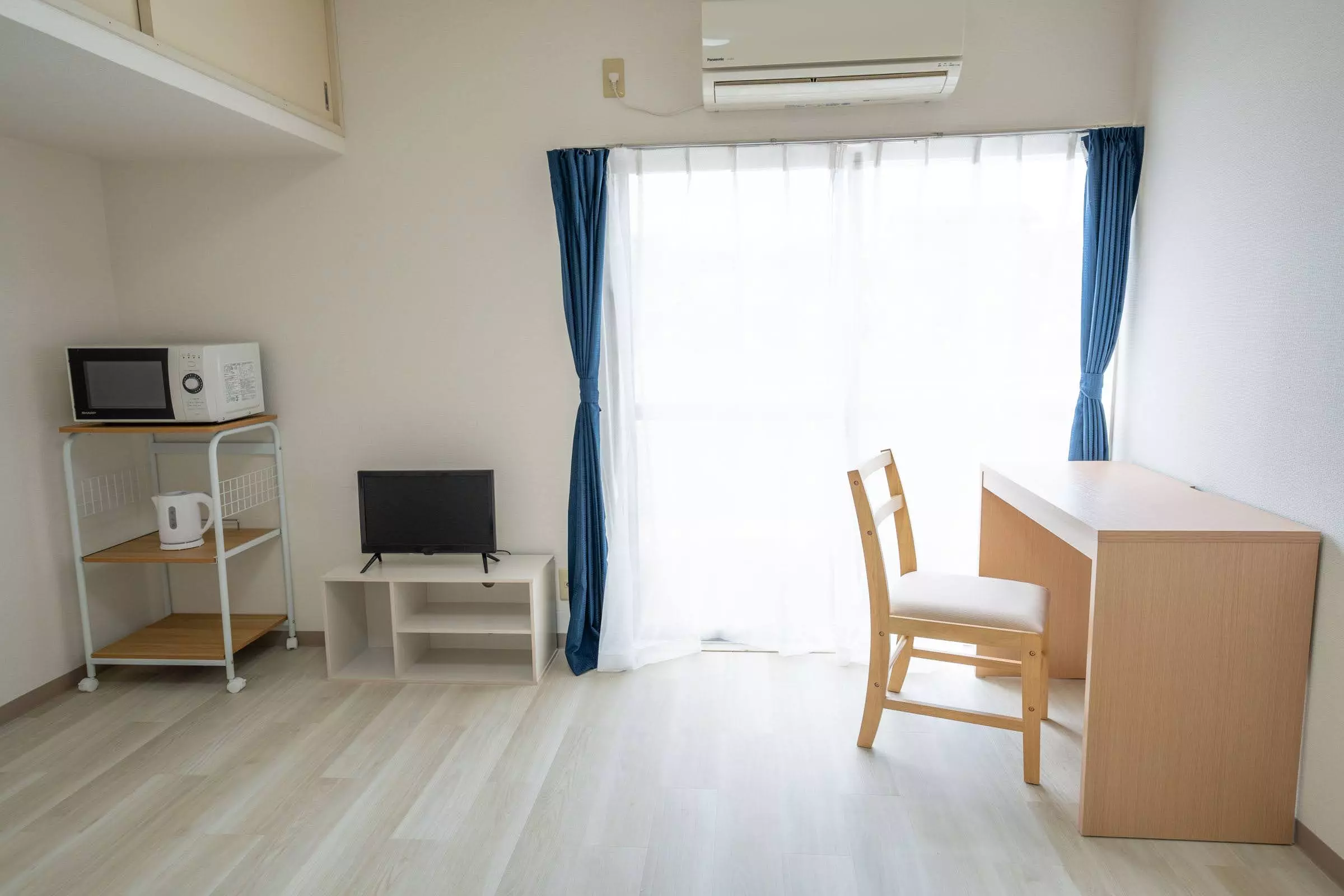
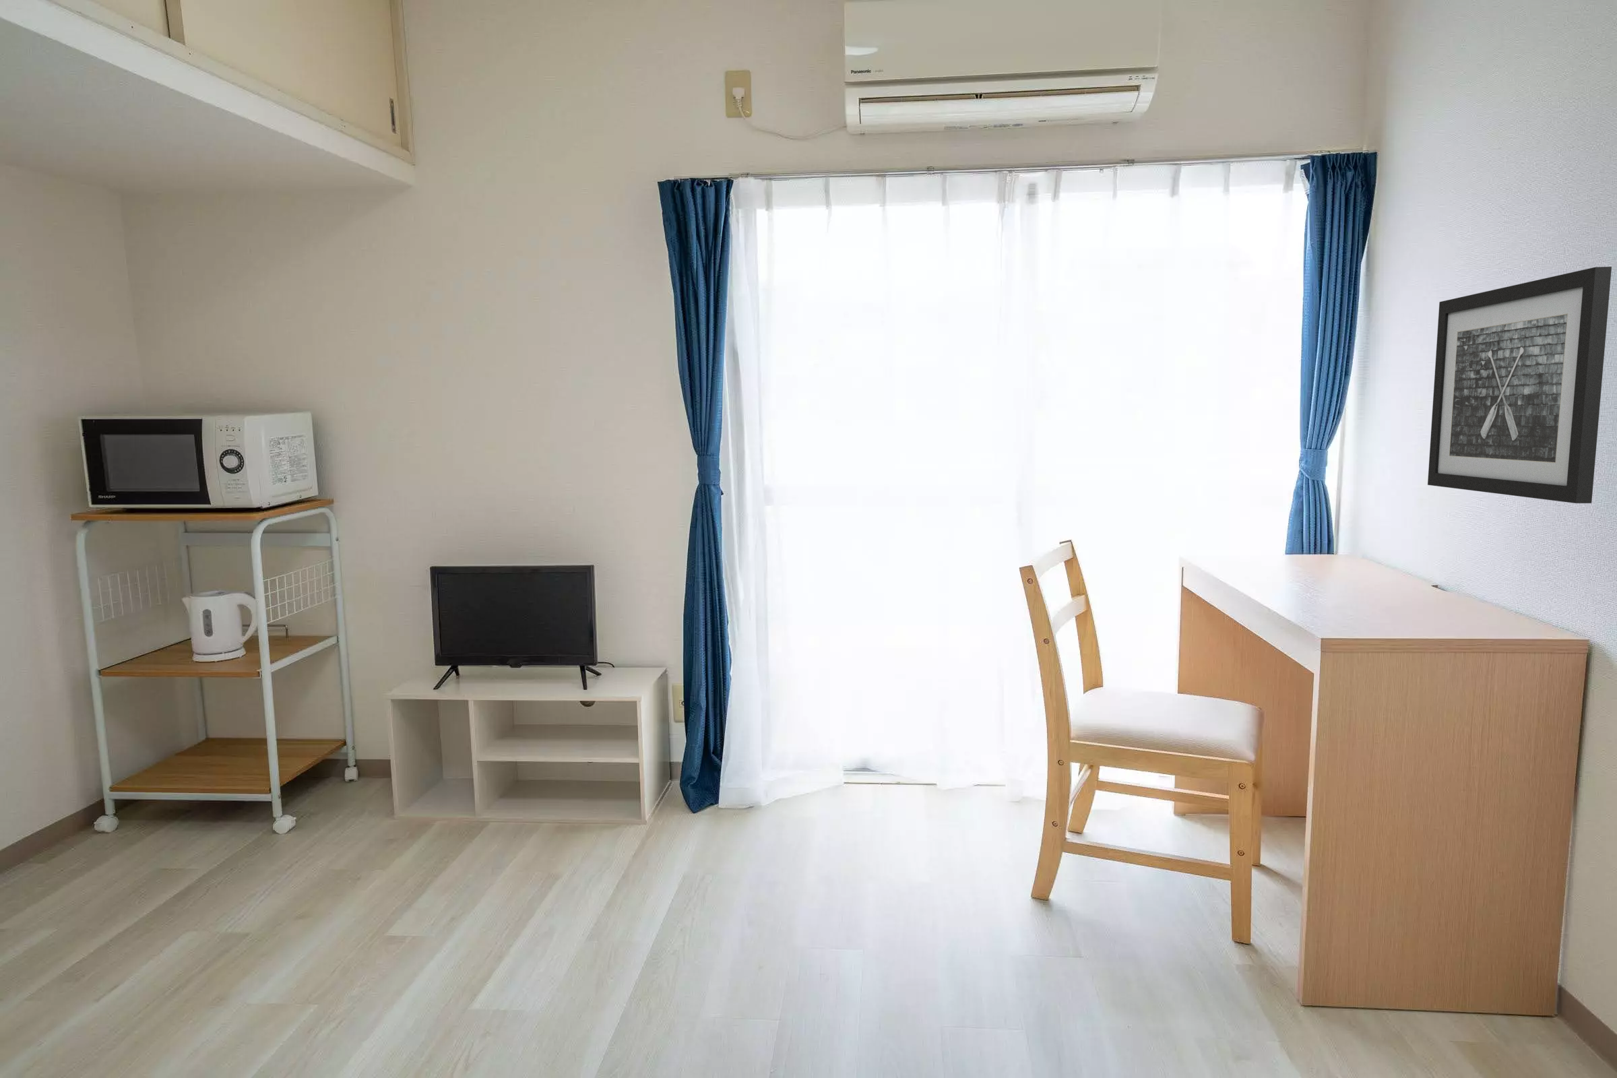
+ wall art [1427,266,1612,504]
